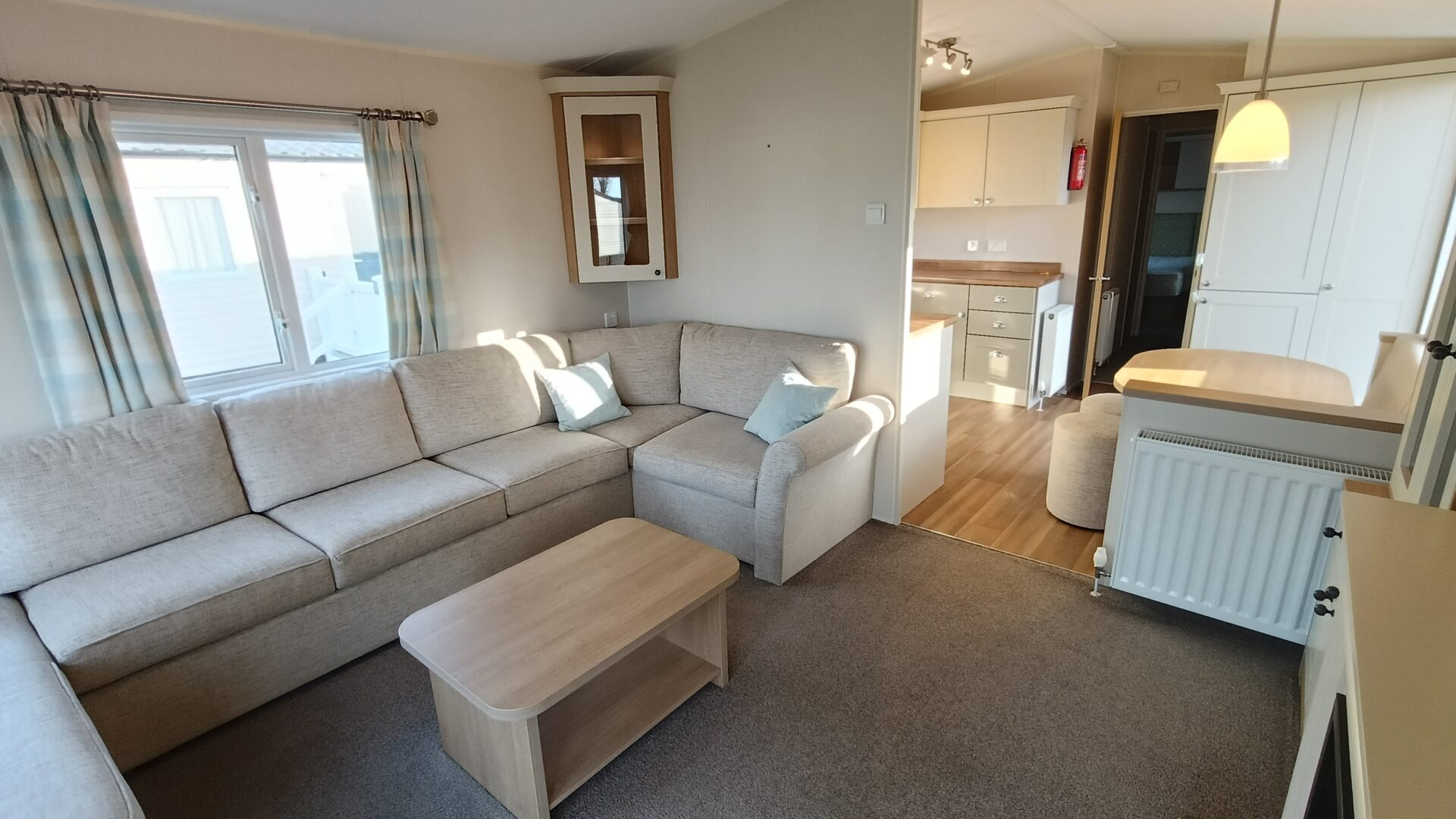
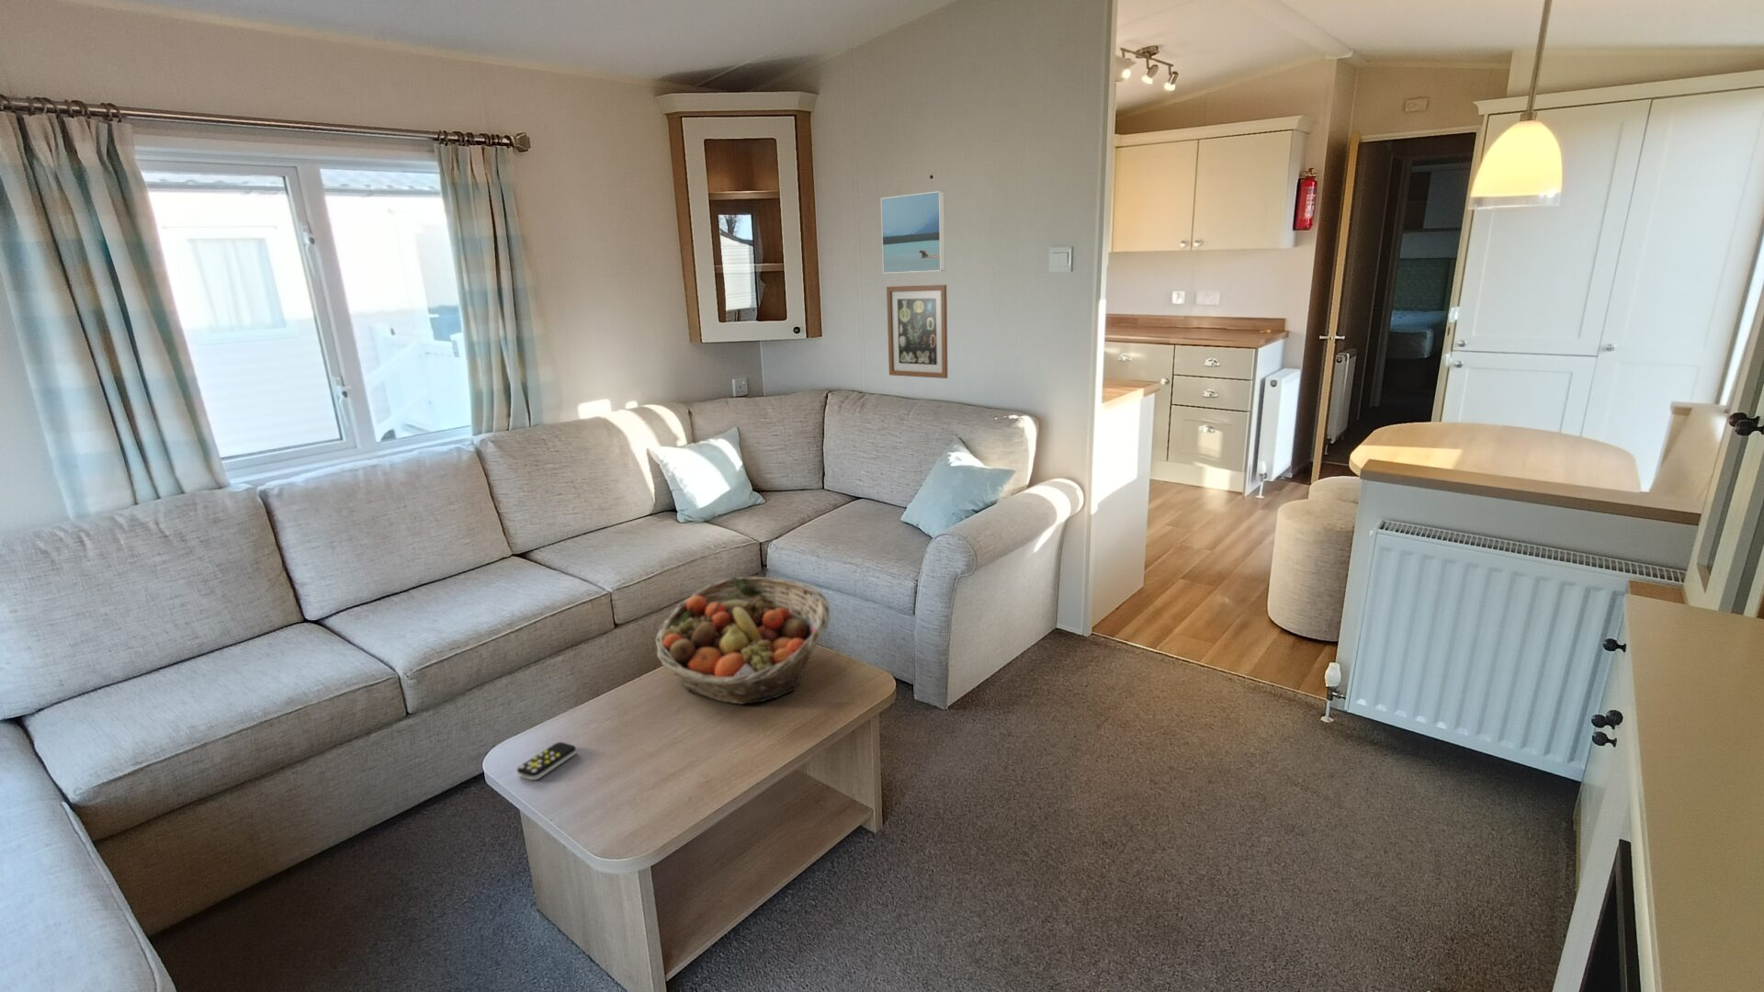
+ remote control [516,741,577,781]
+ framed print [880,190,946,275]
+ wall art [886,283,949,379]
+ fruit basket [654,575,831,705]
